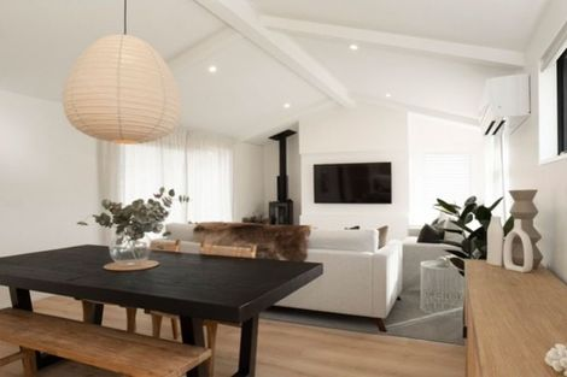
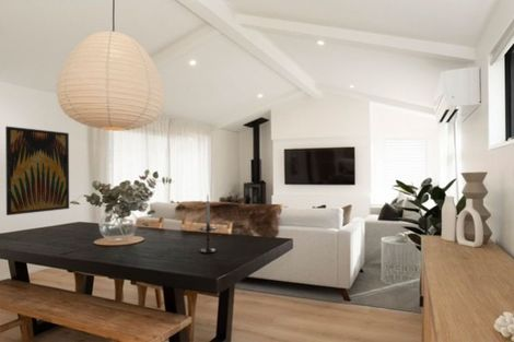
+ candlestick [198,194,218,255]
+ wall art [4,126,70,216]
